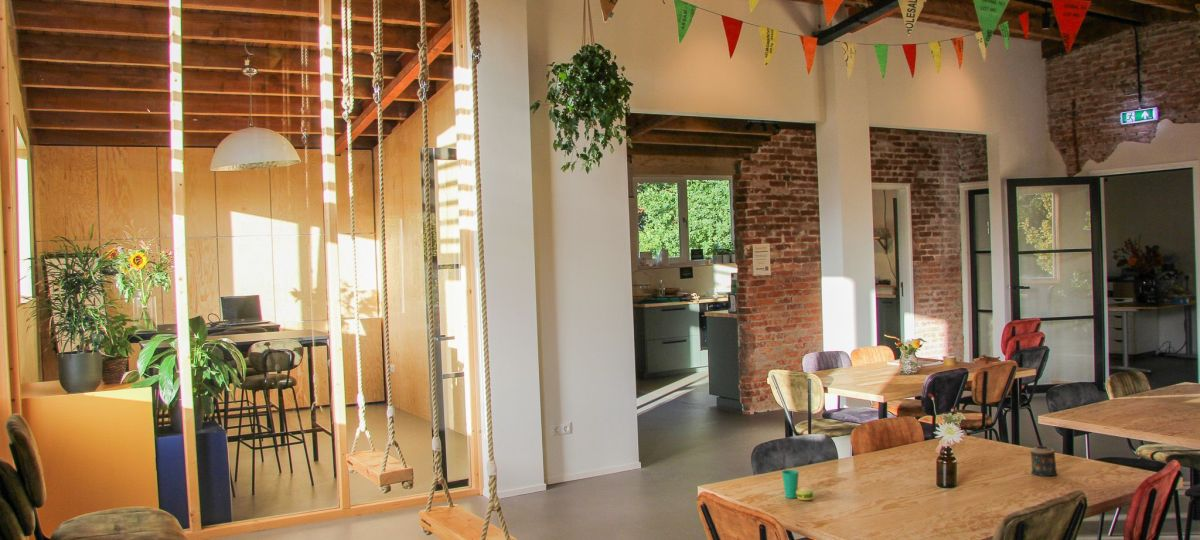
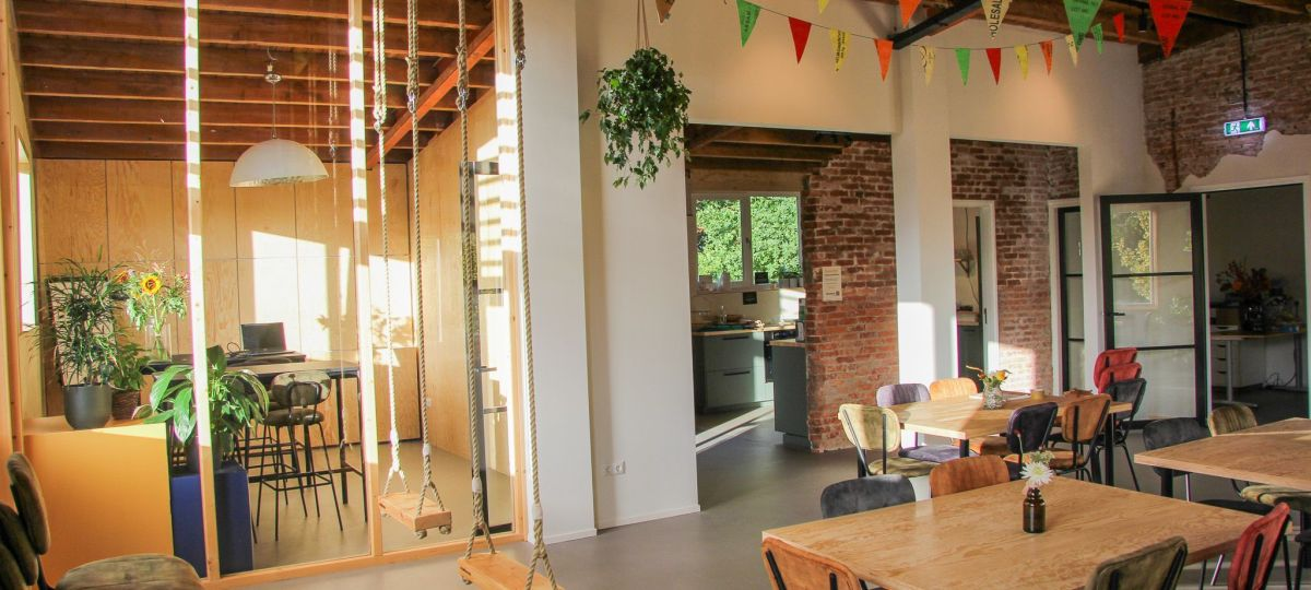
- candle [1030,445,1059,477]
- cup [781,469,815,501]
